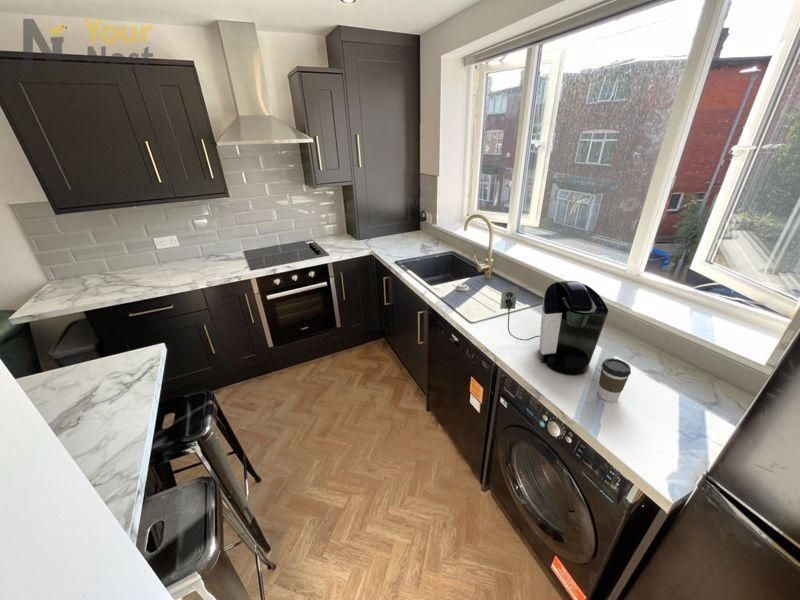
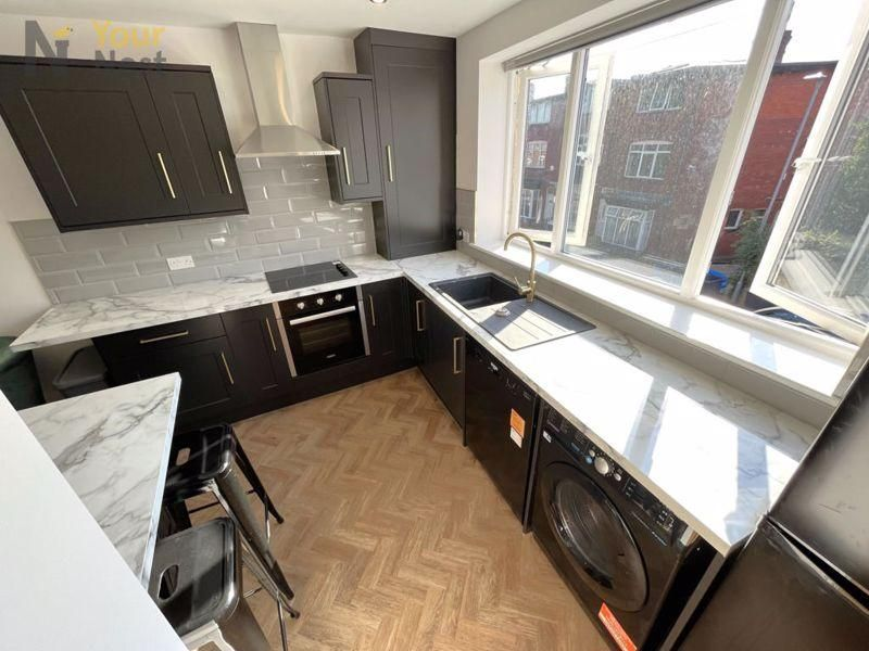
- coffee maker [499,280,609,376]
- coffee cup [597,357,632,403]
